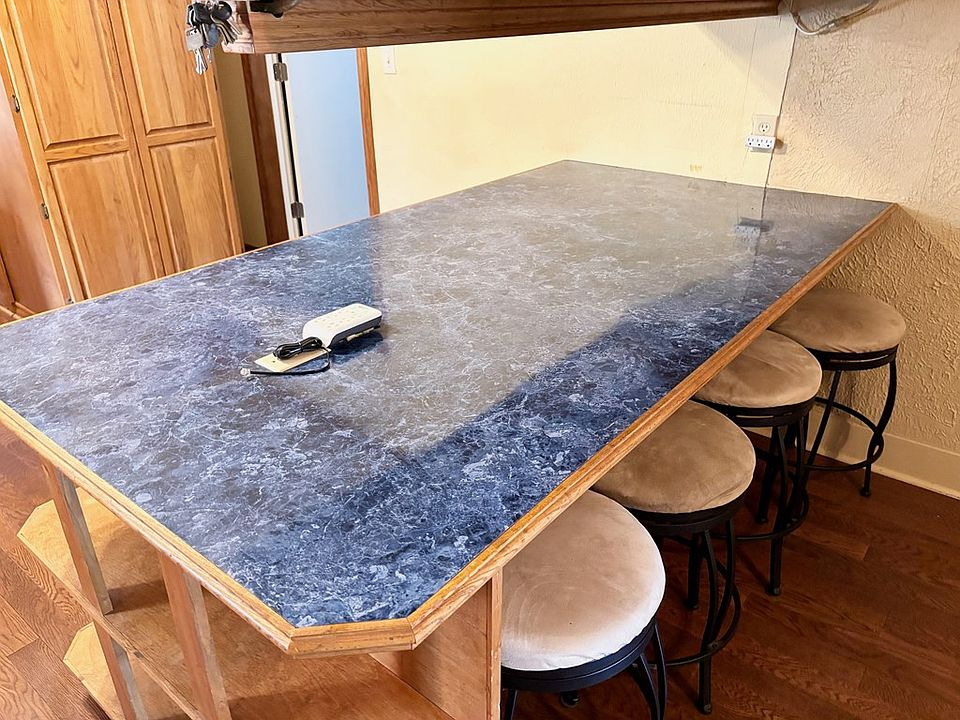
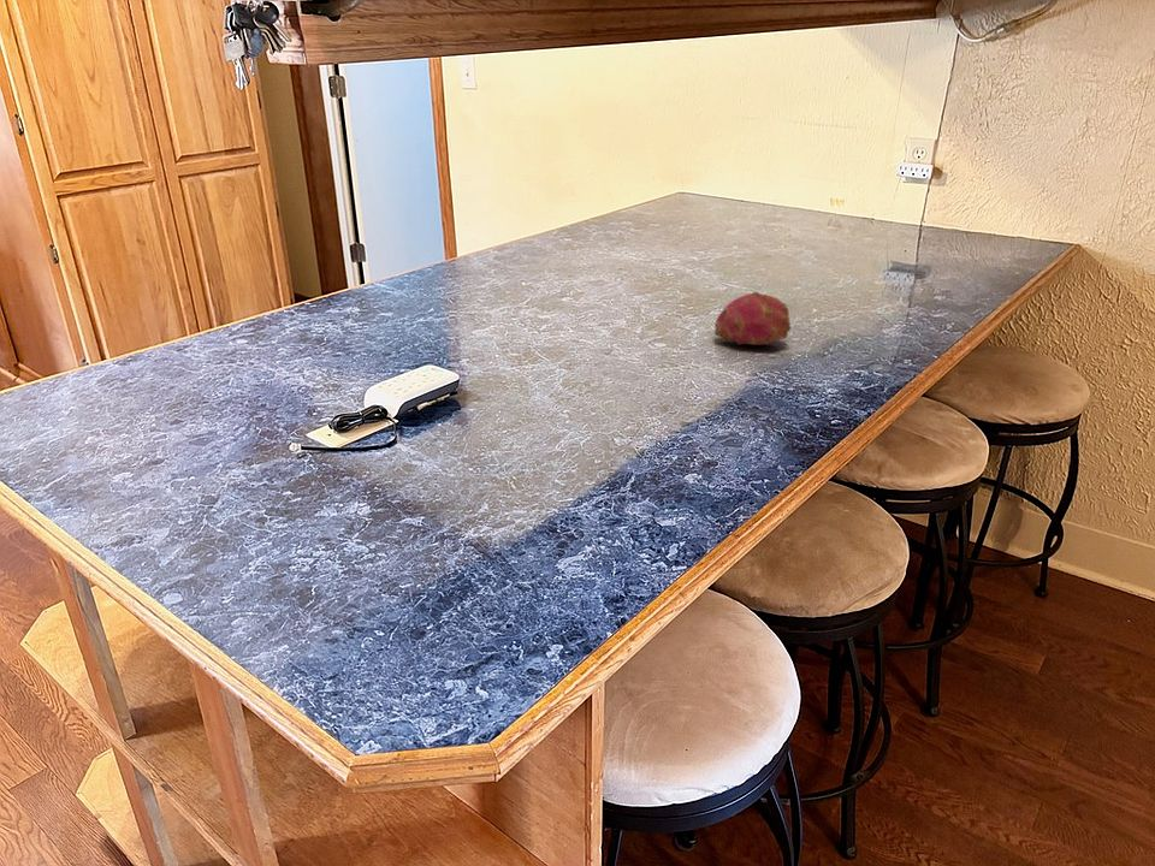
+ fruit [713,291,792,346]
